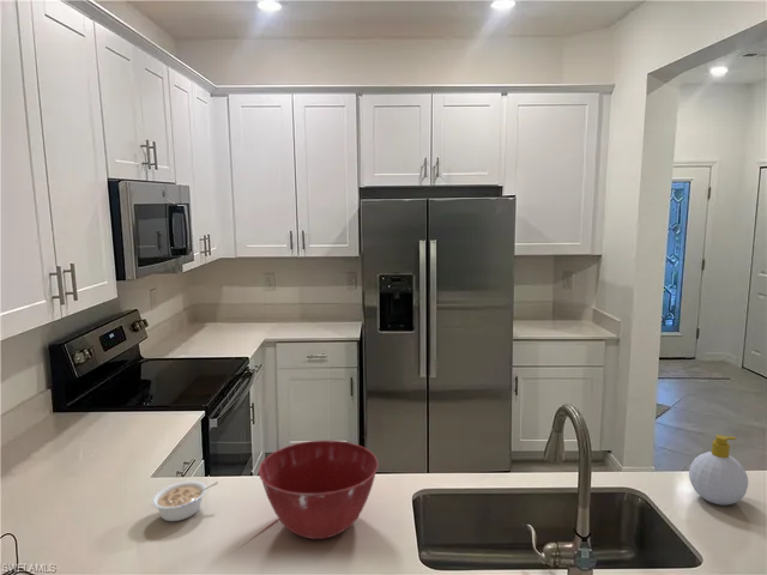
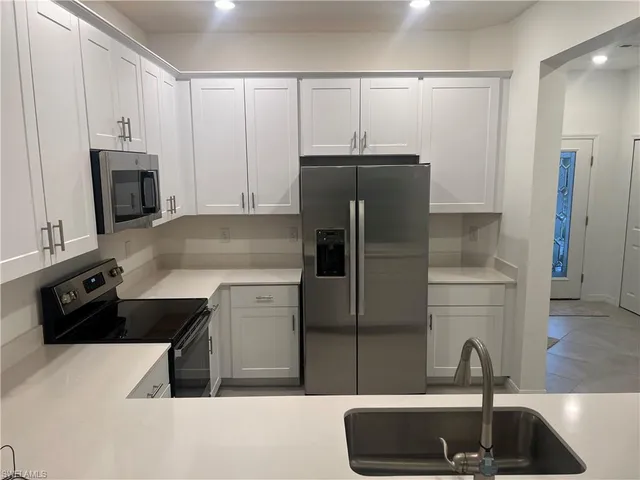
- legume [150,479,219,522]
- soap bottle [688,434,749,507]
- mixing bowl [258,440,380,540]
